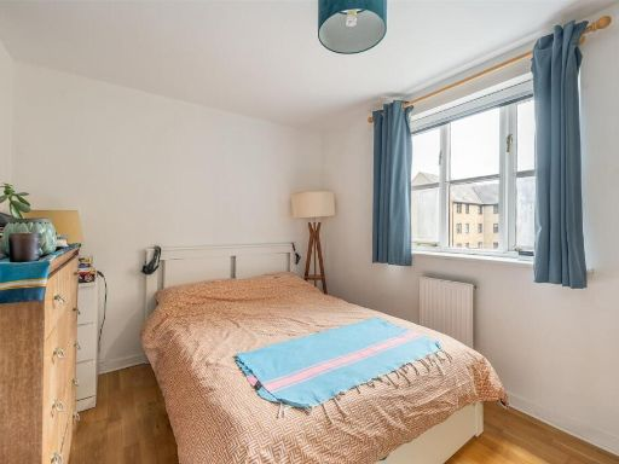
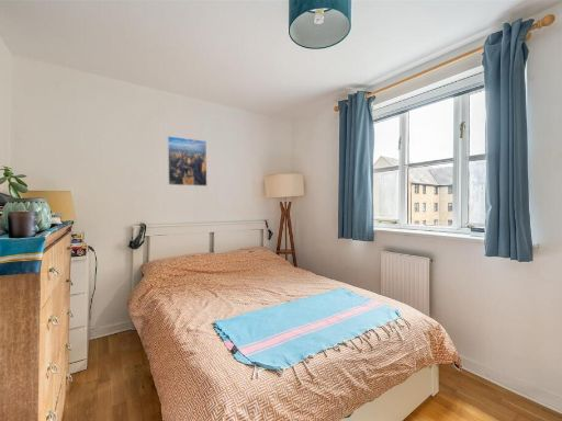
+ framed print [166,135,209,187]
